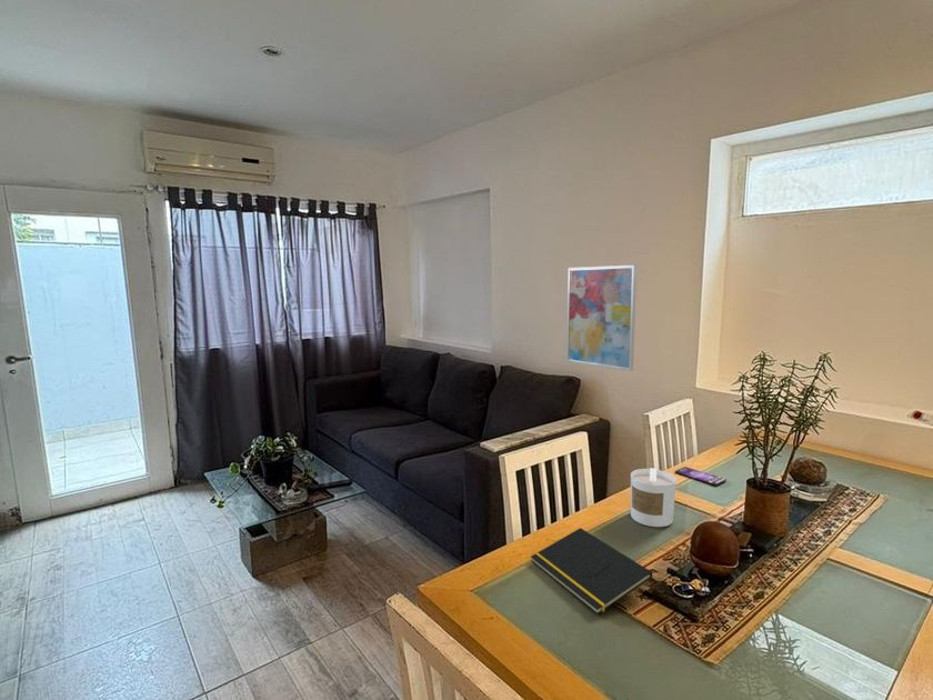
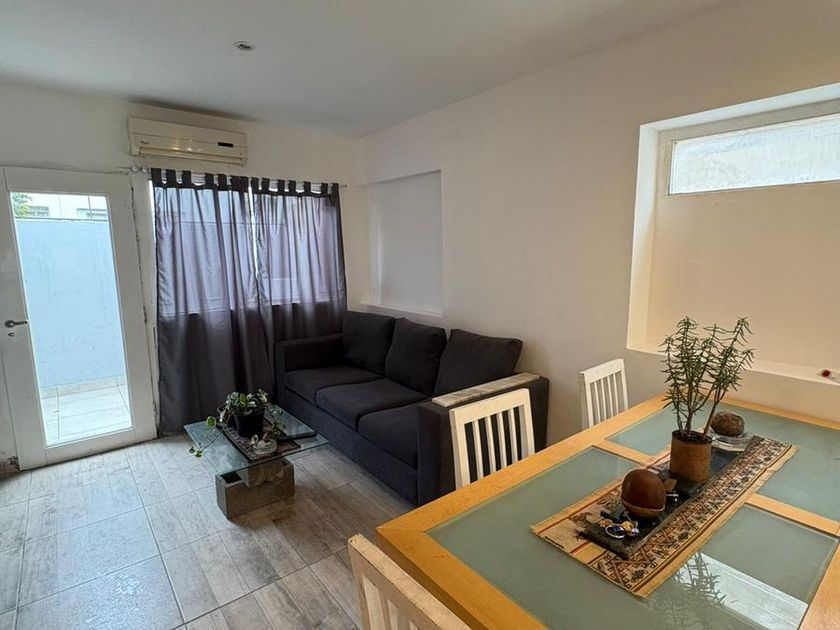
- wall art [566,264,638,372]
- smartphone [674,466,728,487]
- notepad [530,527,653,616]
- candle [630,467,678,528]
